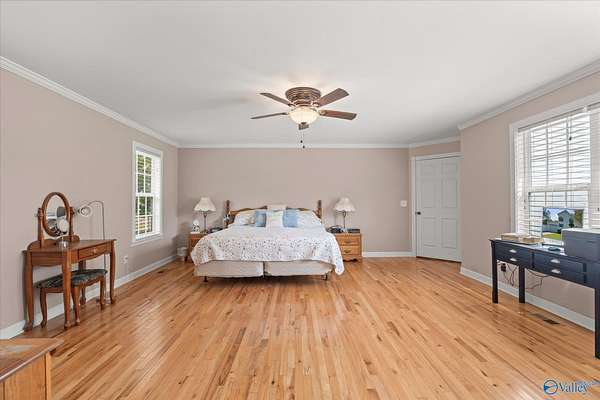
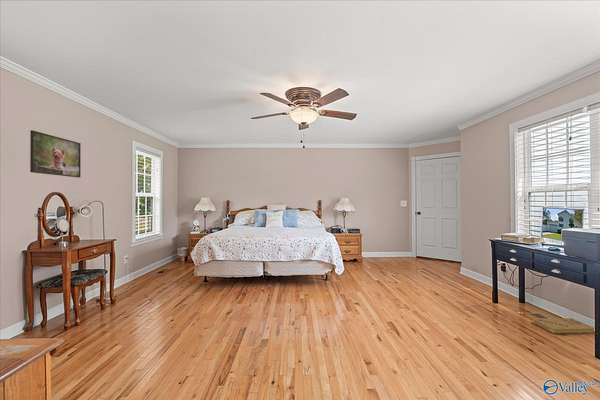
+ cardboard box [531,317,596,335]
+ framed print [29,129,82,179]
